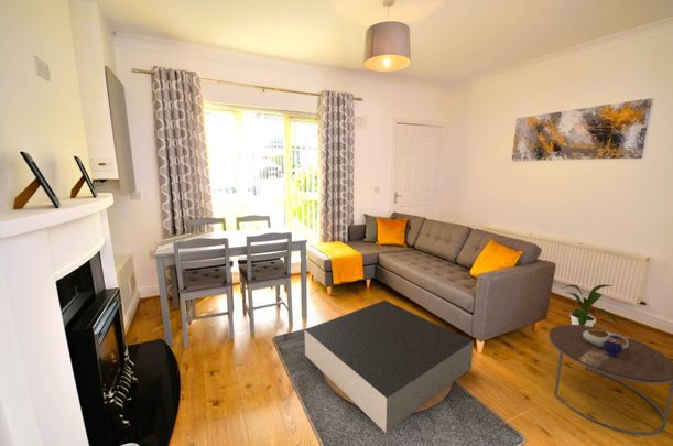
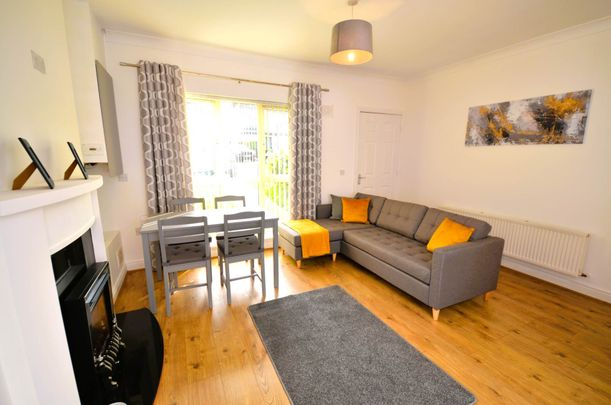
- house plant [561,283,620,327]
- side table [547,324,673,436]
- coffee table [304,300,475,434]
